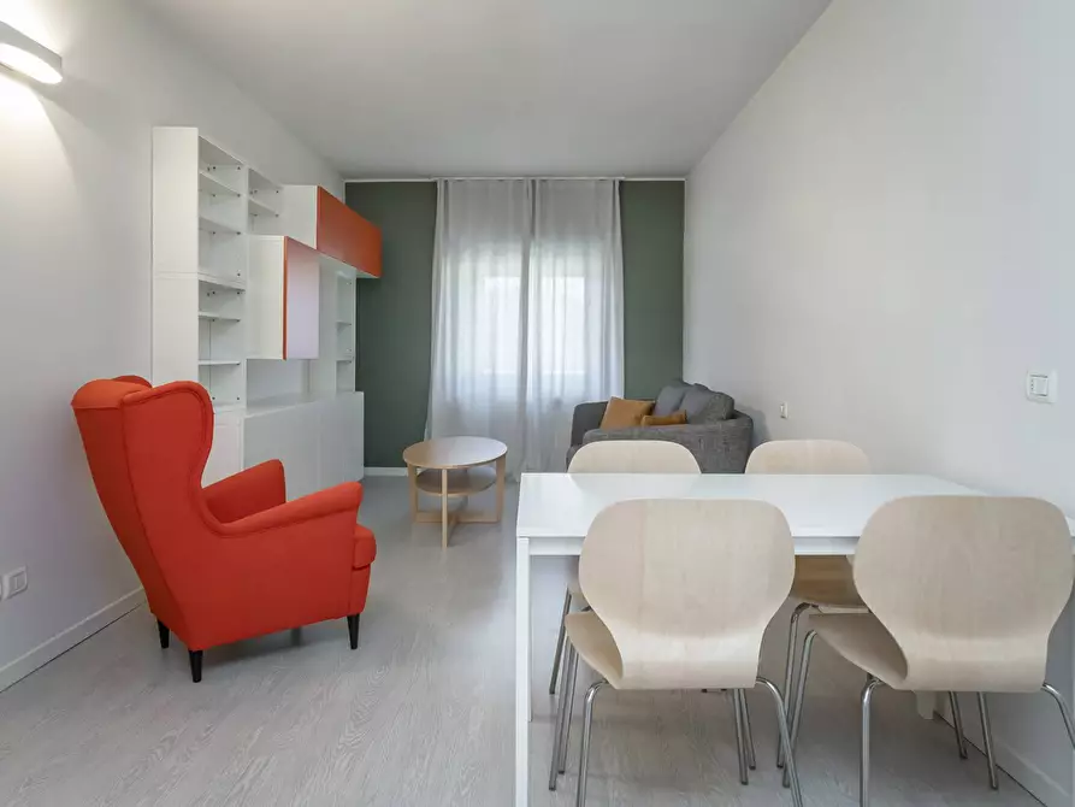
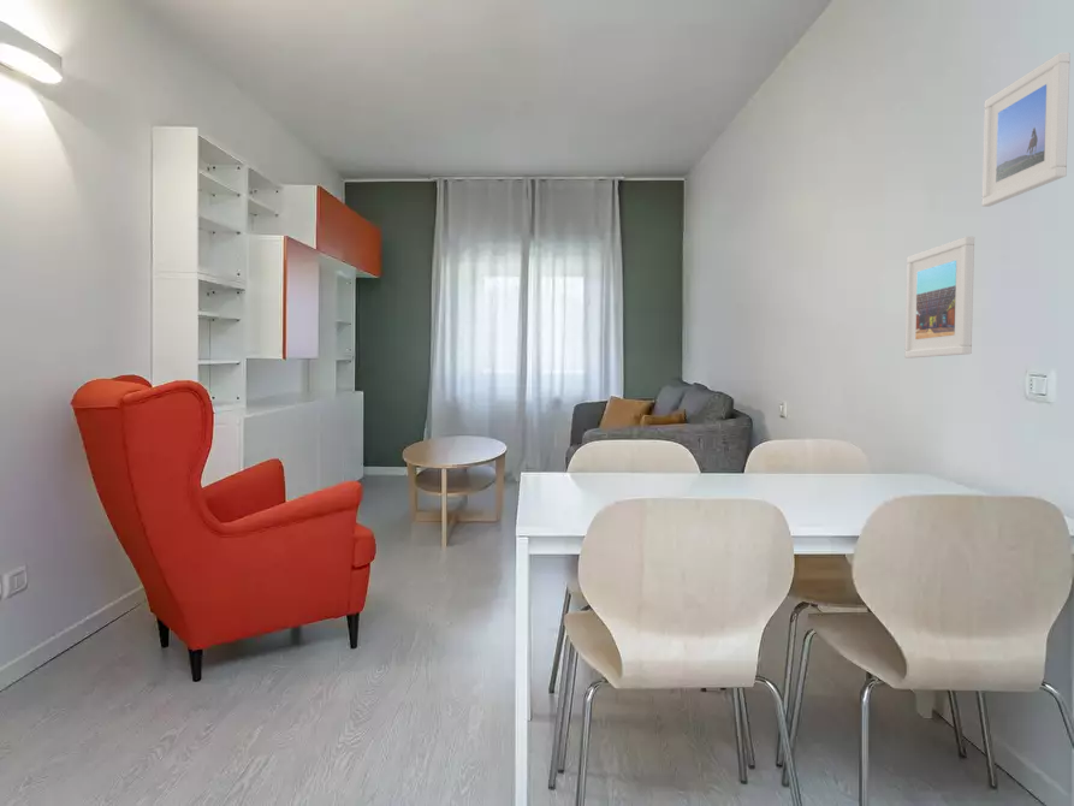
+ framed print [903,236,975,360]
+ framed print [980,52,1072,208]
